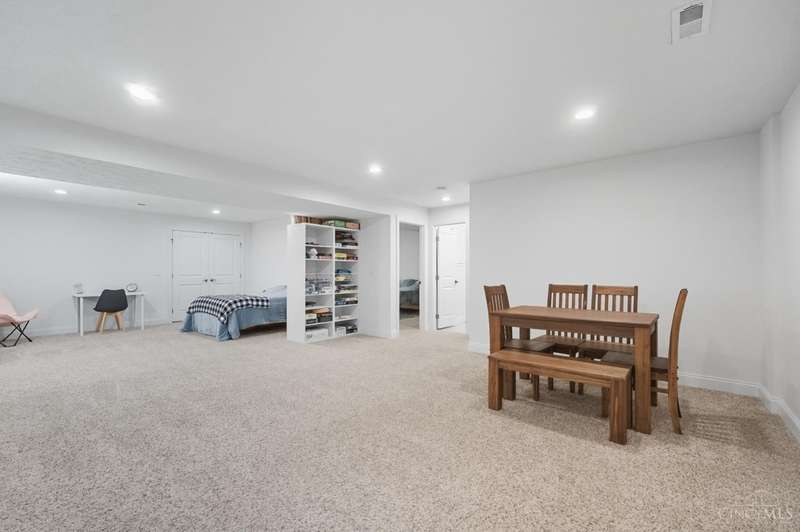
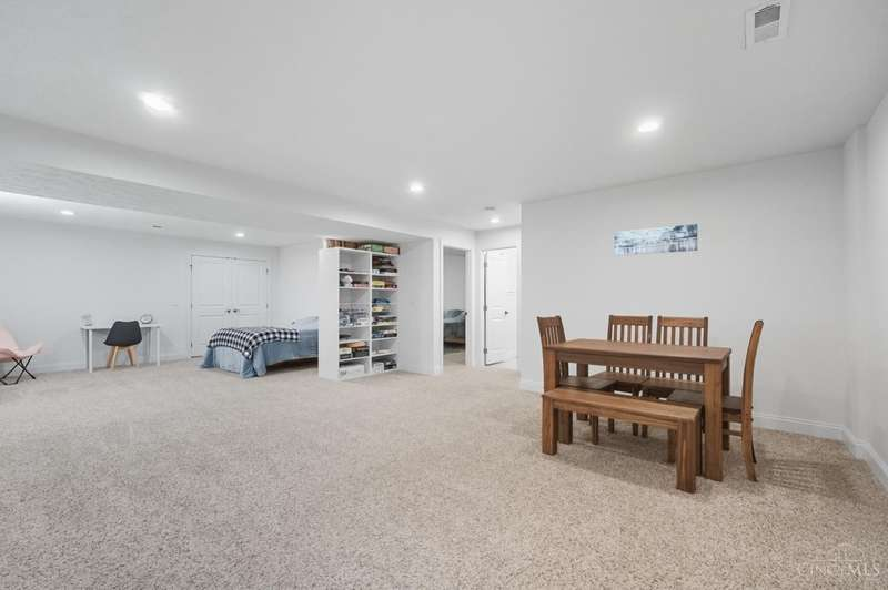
+ wall art [614,223,698,256]
